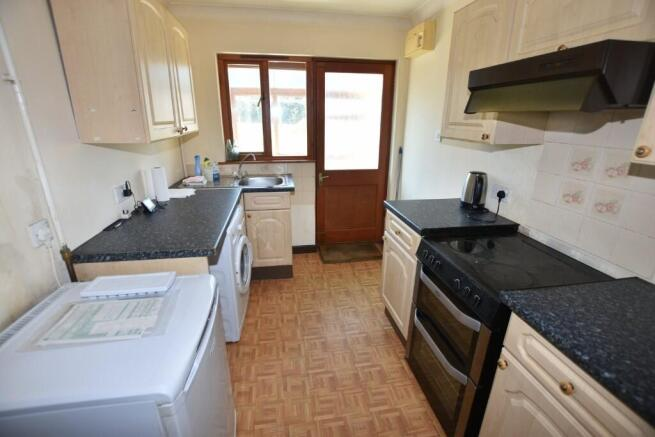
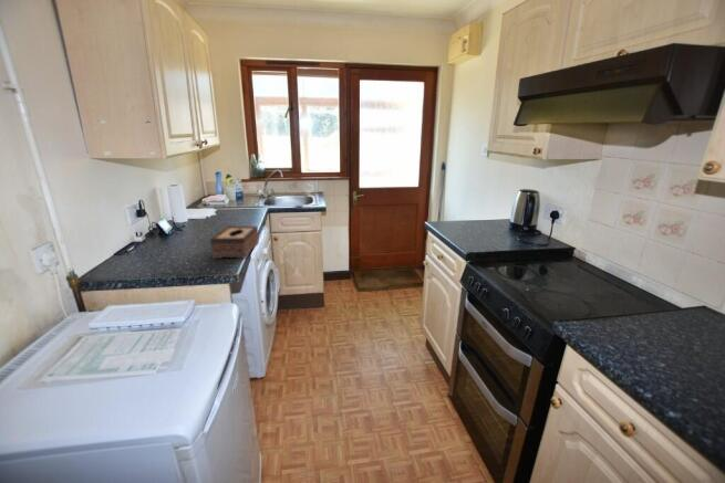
+ tissue box [209,225,260,260]
